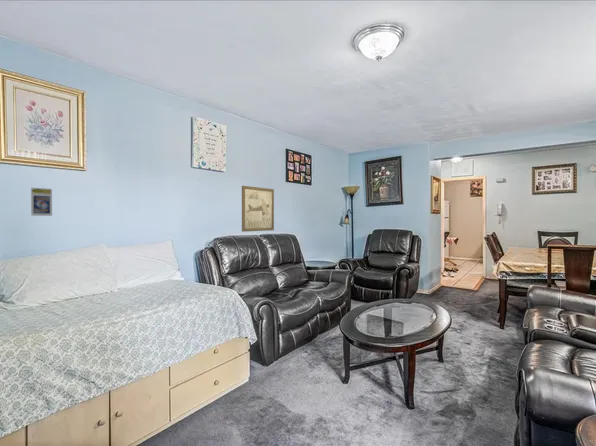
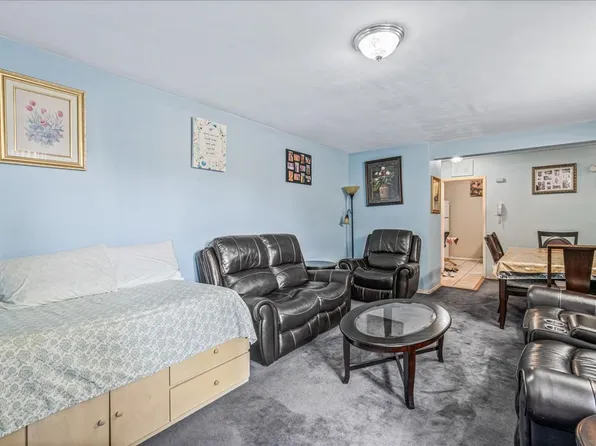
- wall art [241,185,275,233]
- trading card display case [30,187,53,217]
